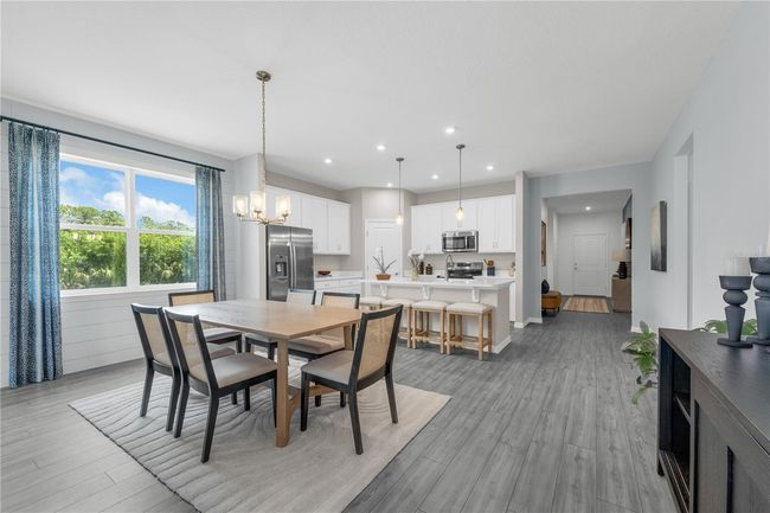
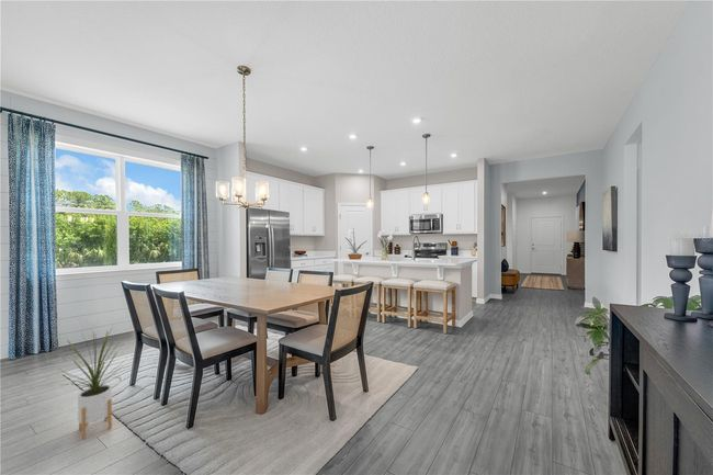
+ house plant [57,325,128,440]
